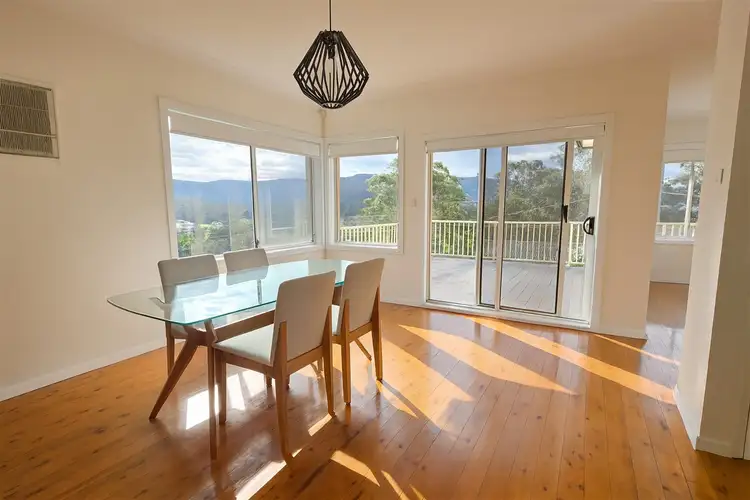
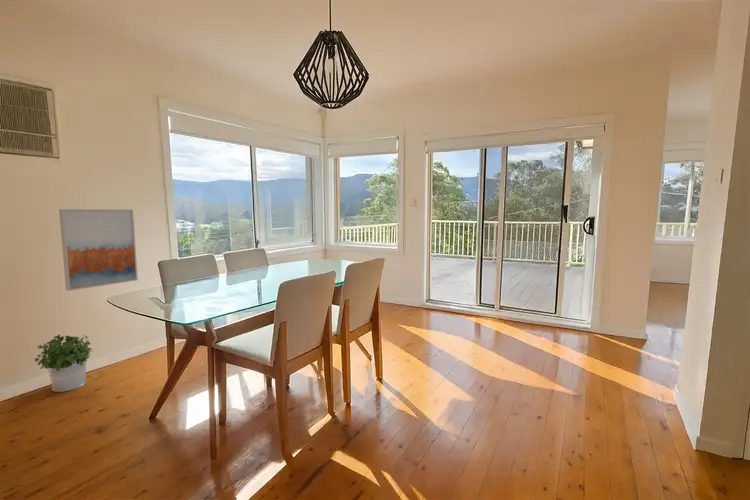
+ wall art [58,208,139,292]
+ potted plant [33,333,94,393]
